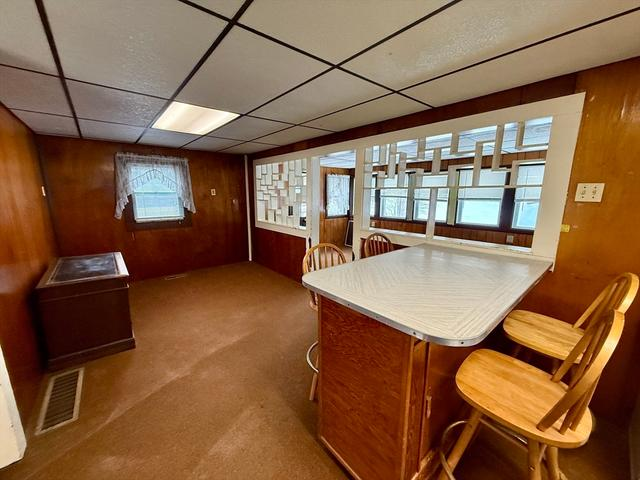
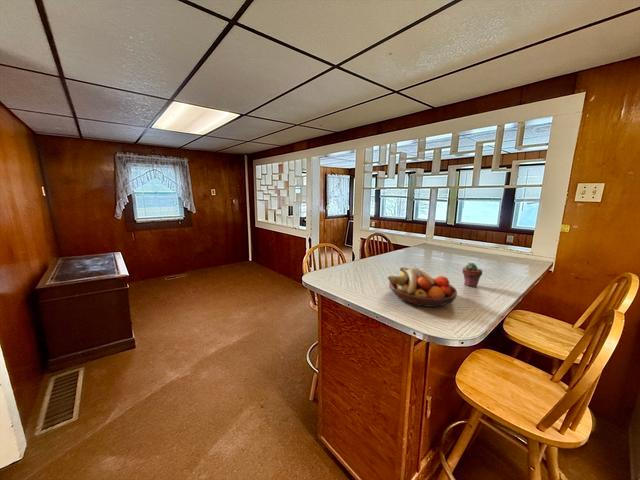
+ potted succulent [461,262,483,288]
+ fruit bowl [387,266,458,308]
